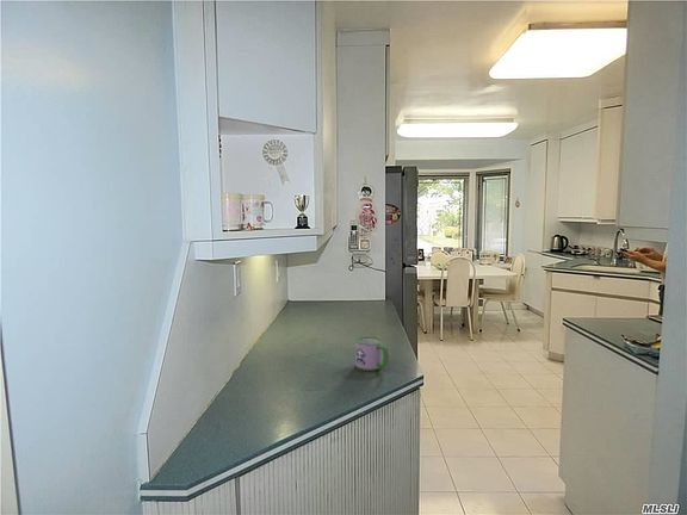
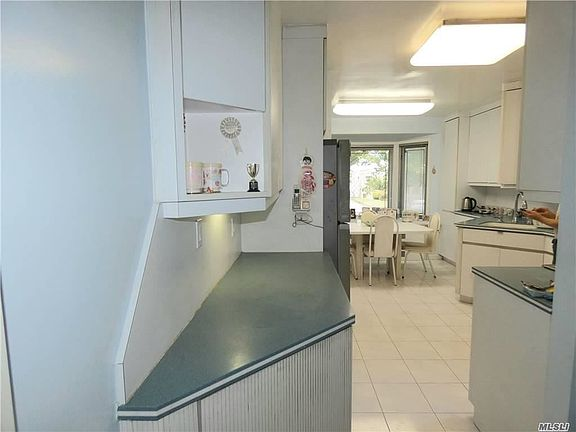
- mug [354,336,390,372]
